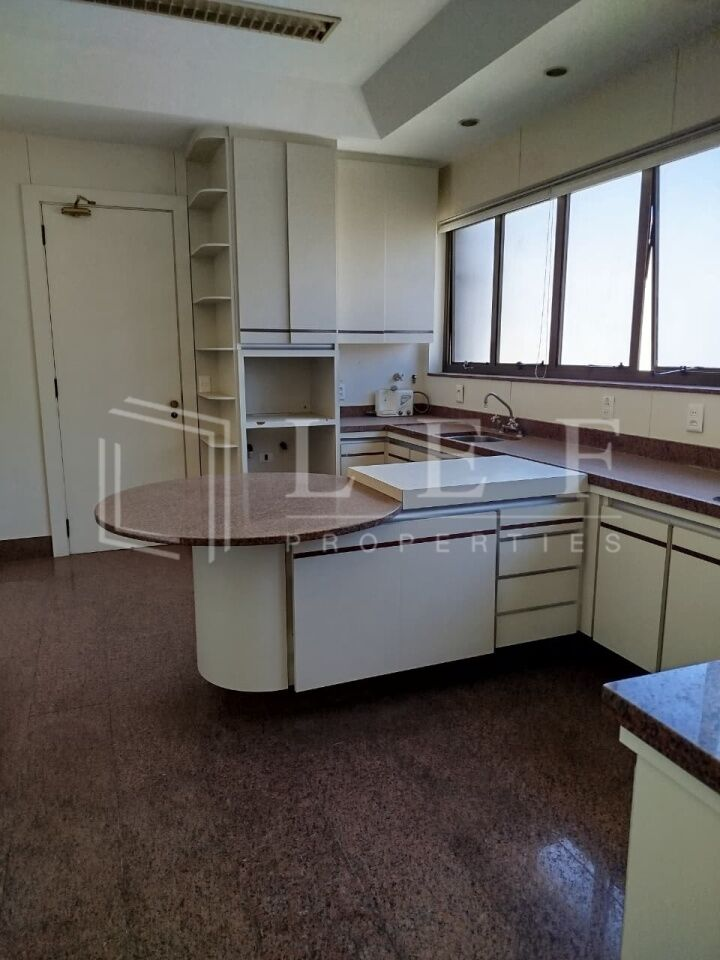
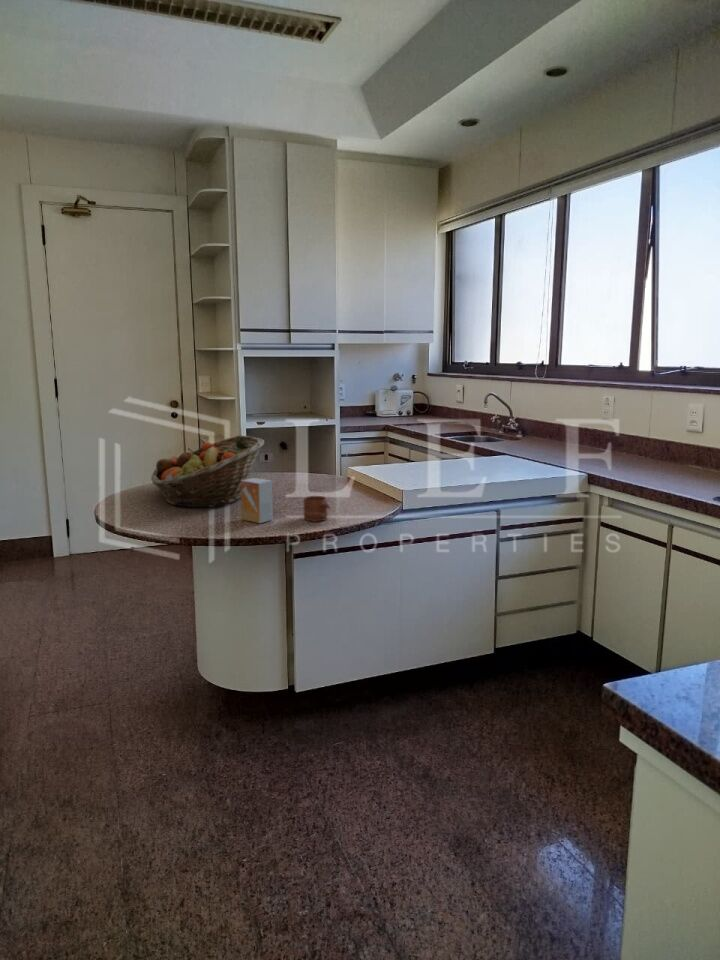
+ small box [240,477,274,524]
+ fruit basket [150,435,265,508]
+ mug [303,495,332,523]
